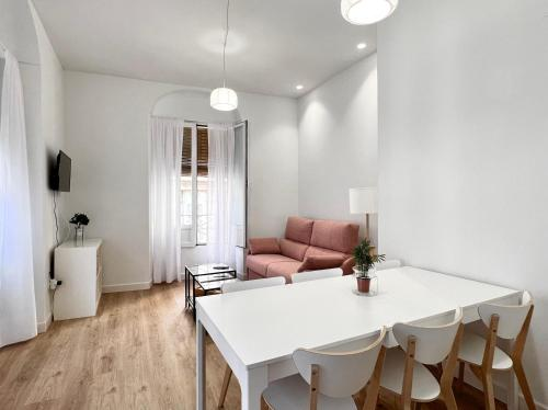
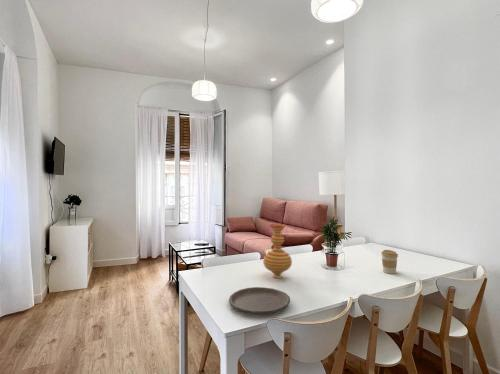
+ coffee cup [380,249,399,275]
+ vase [262,223,293,279]
+ plate [228,286,291,315]
